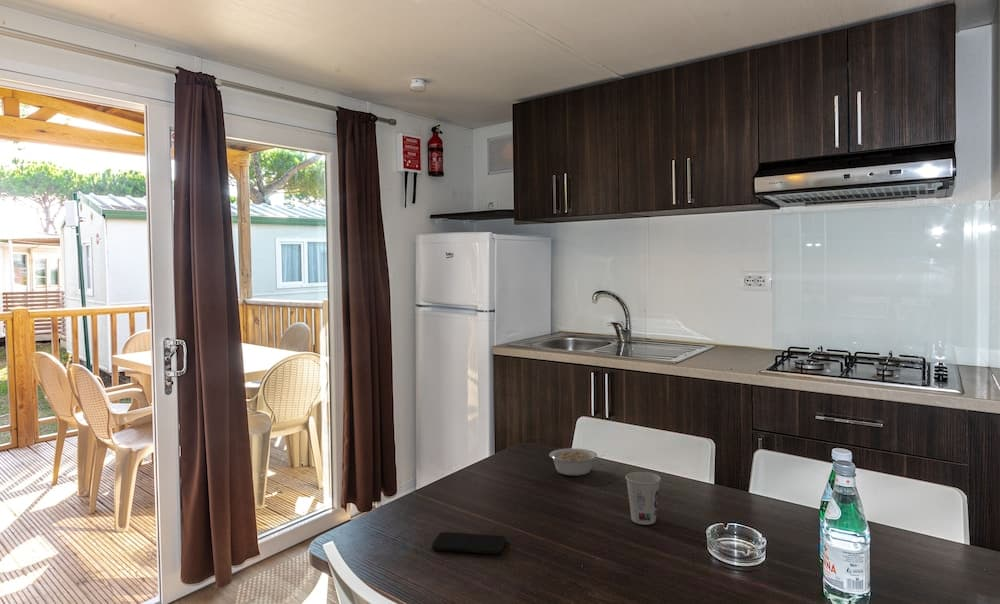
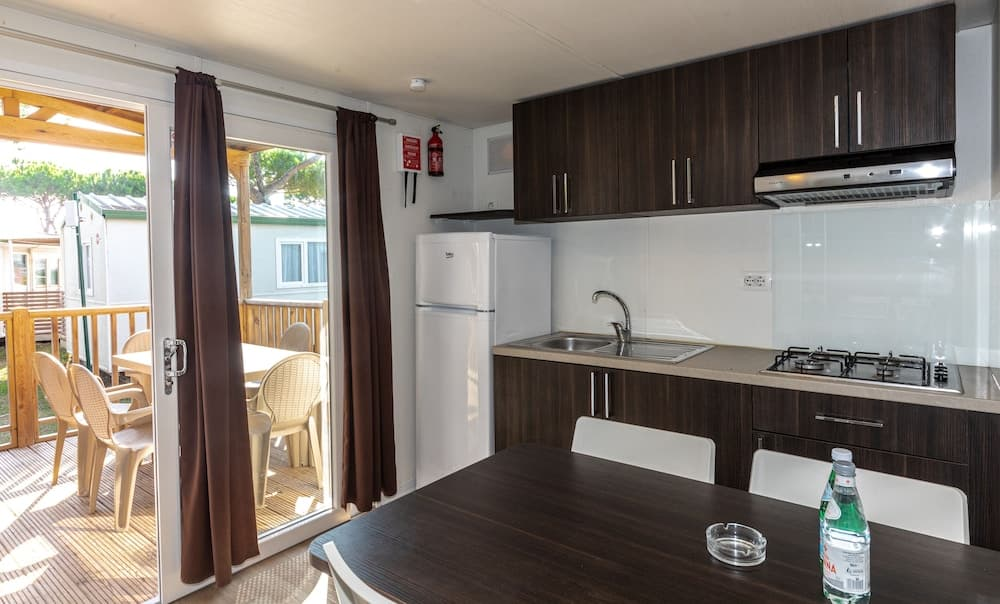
- cup [625,471,662,526]
- legume [548,447,605,476]
- smartphone [431,531,507,555]
